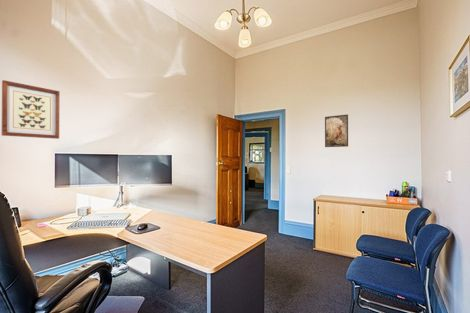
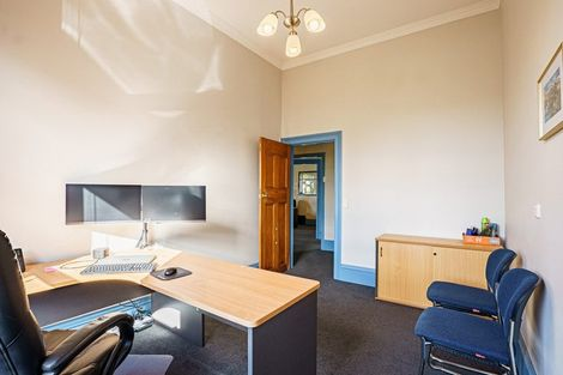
- wall art [1,79,61,140]
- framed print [324,114,349,148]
